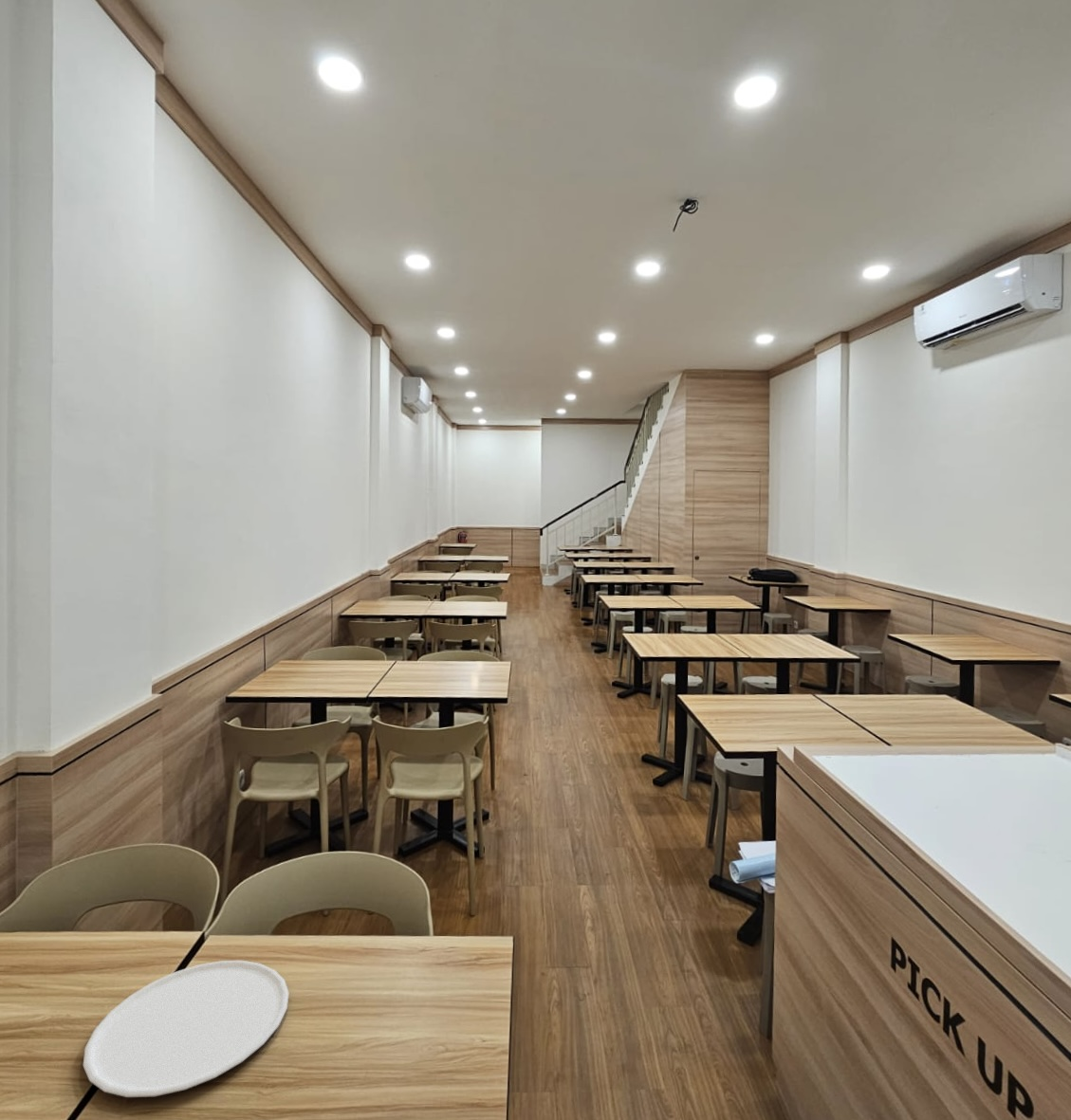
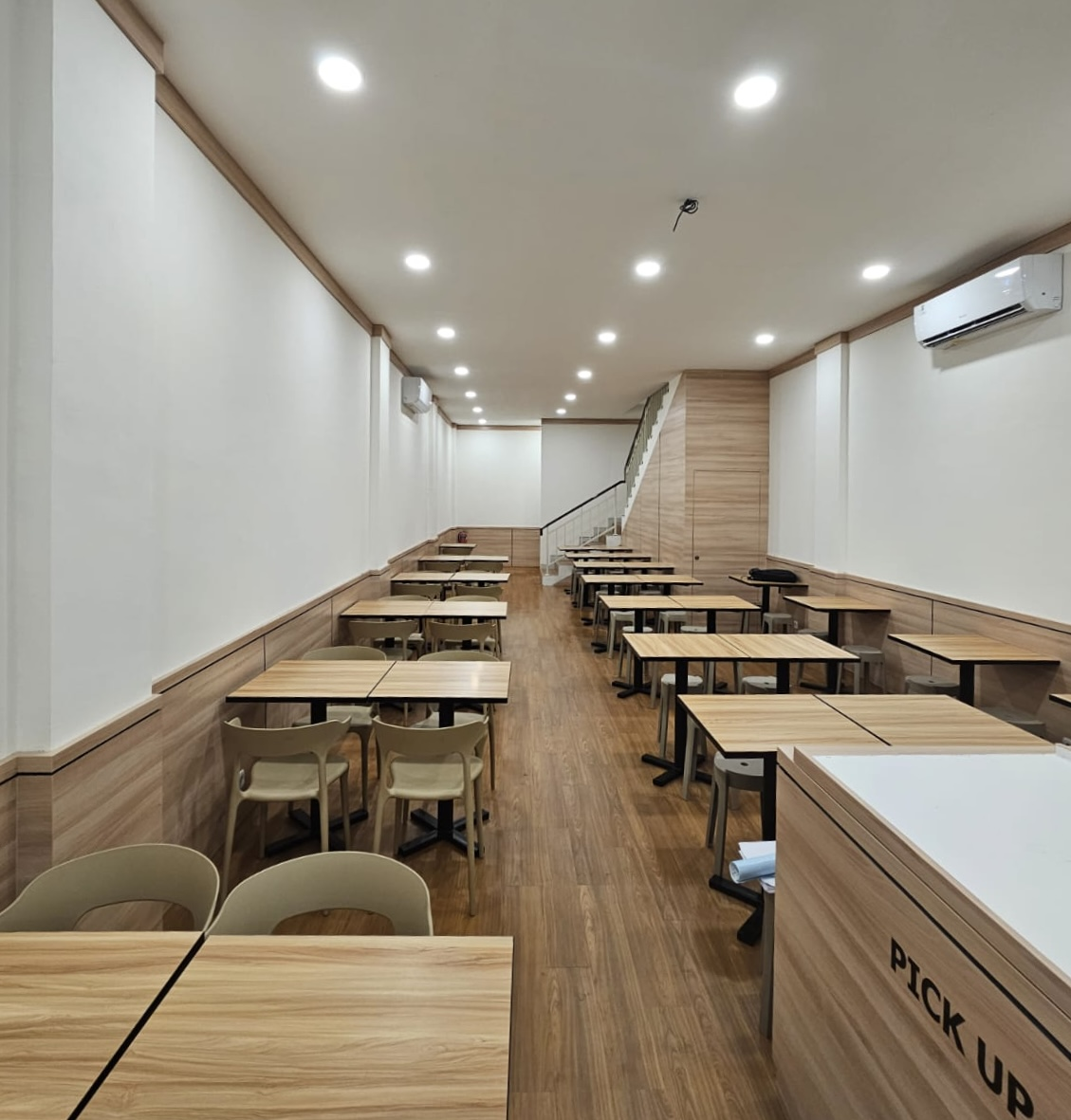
- plate [83,960,289,1098]
